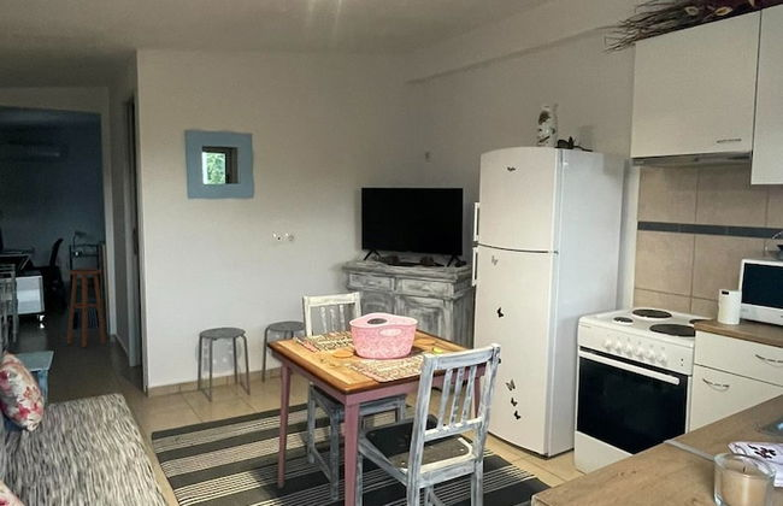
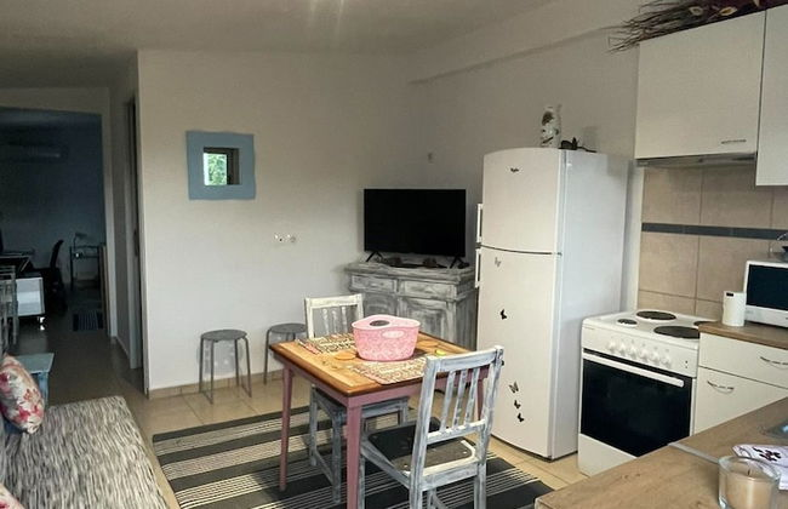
- stool [66,266,106,348]
